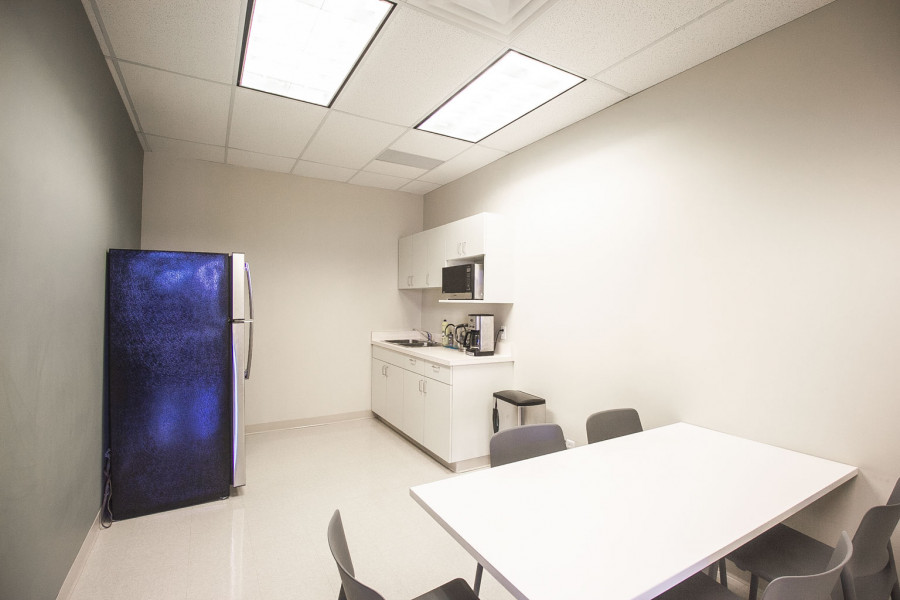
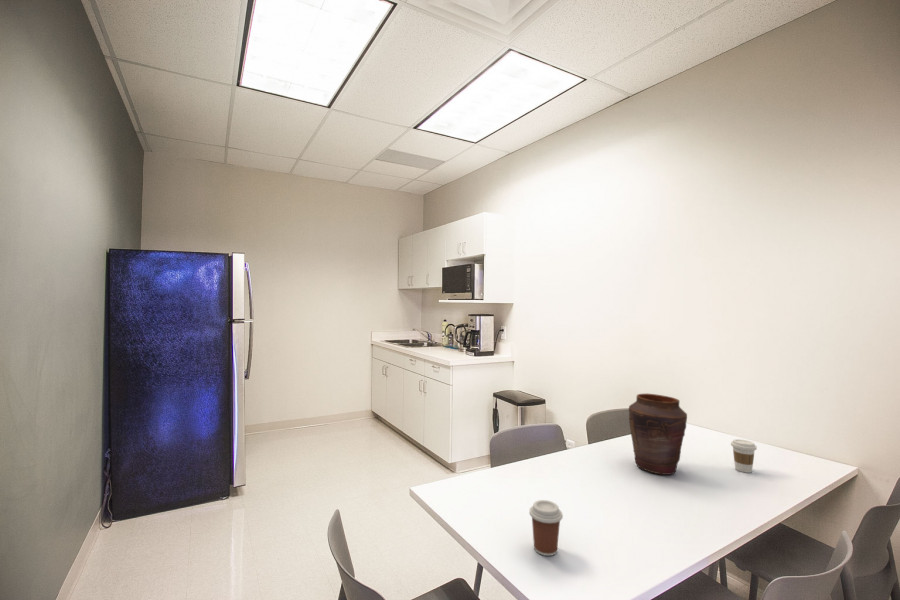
+ vase [628,393,688,476]
+ coffee cup [730,438,758,474]
+ coffee cup [528,499,564,557]
